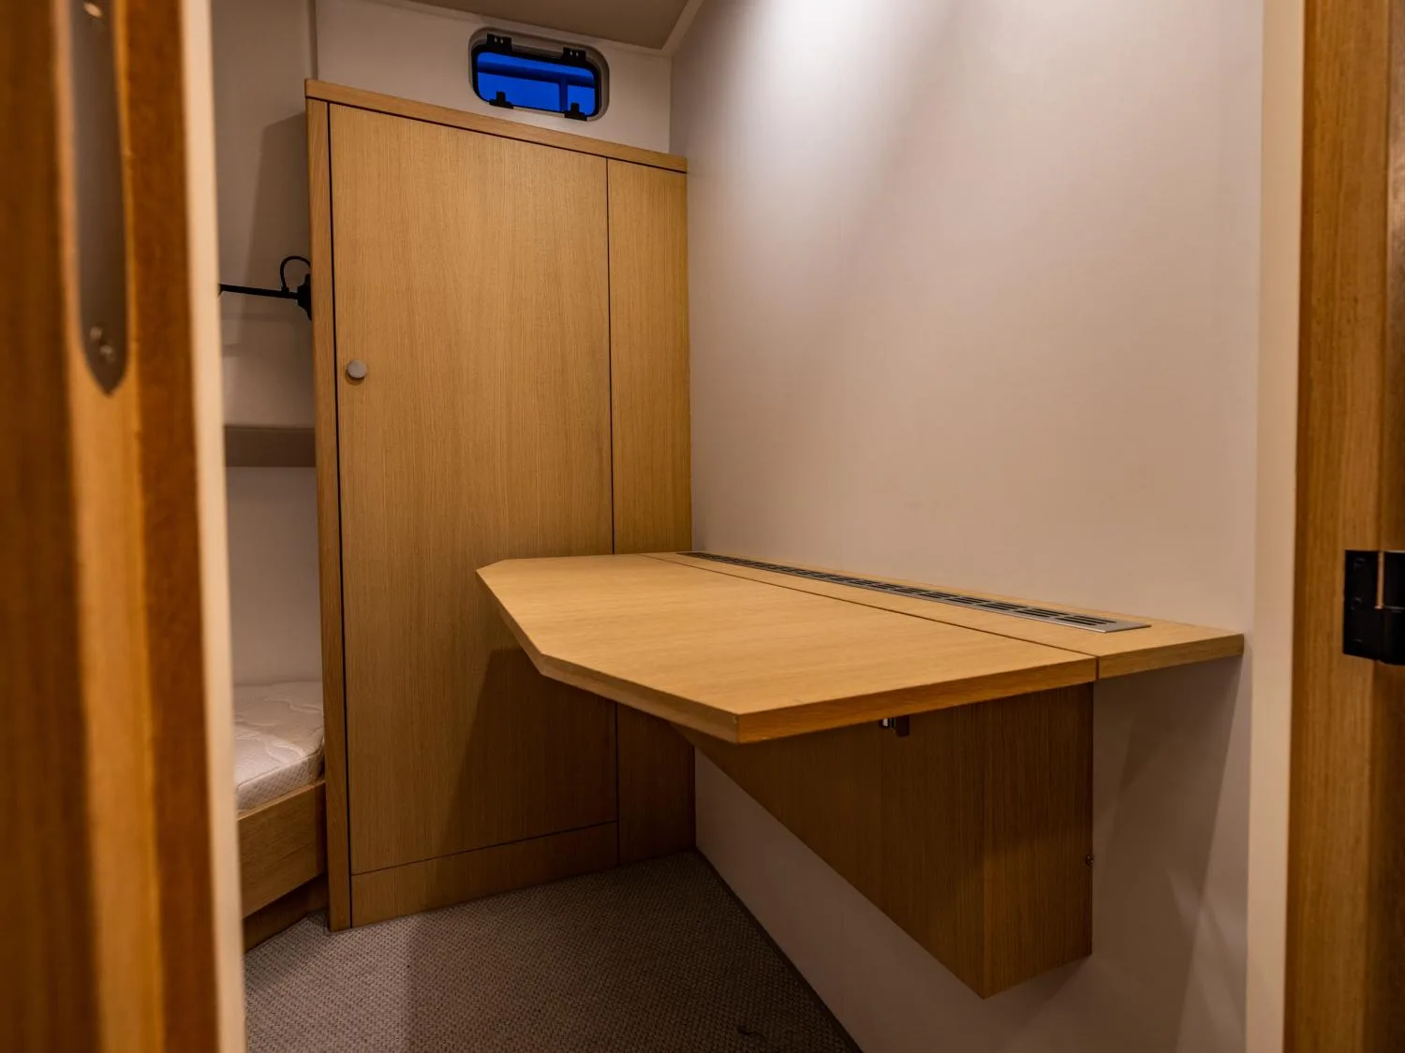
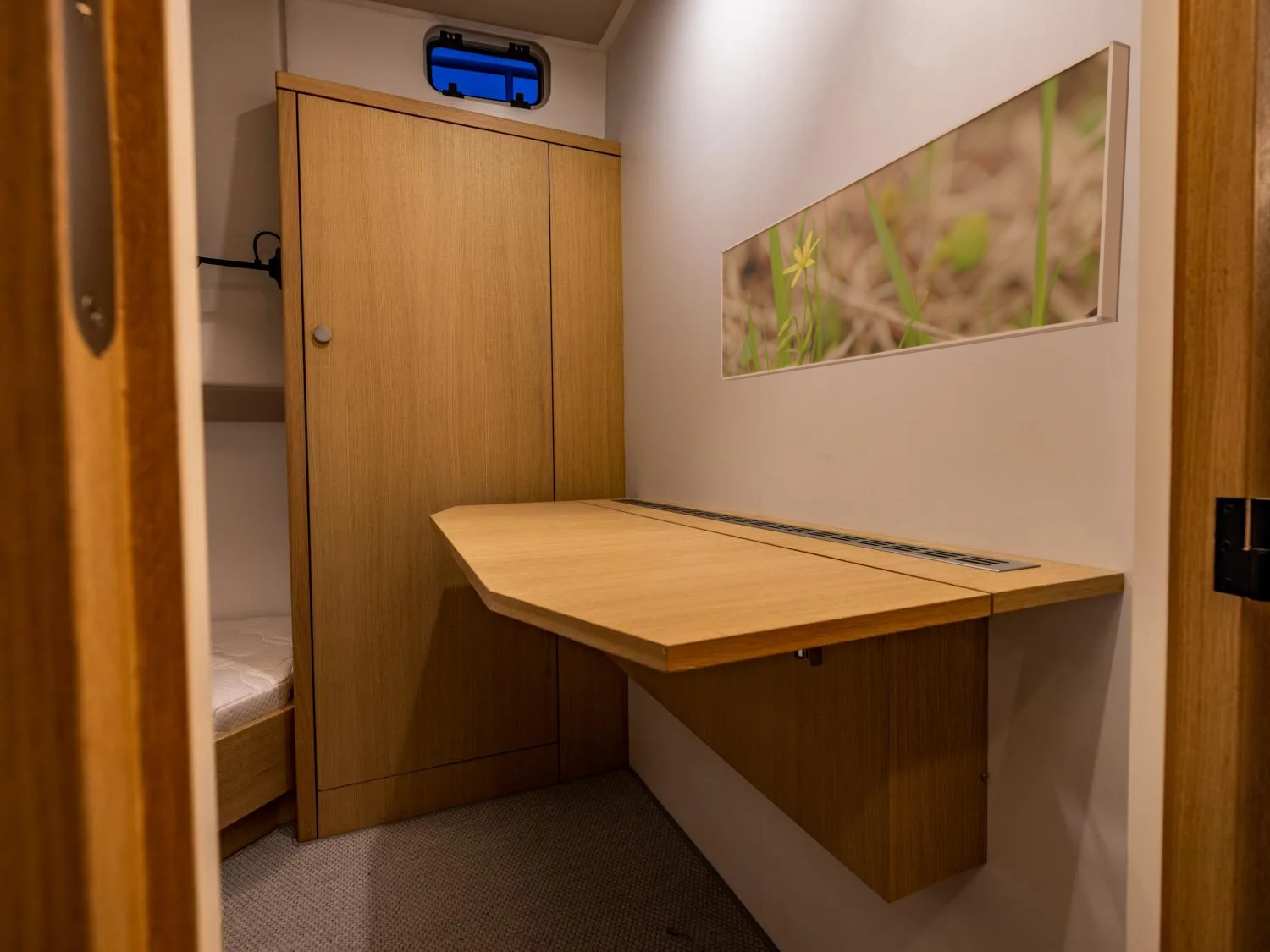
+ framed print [721,39,1131,381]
